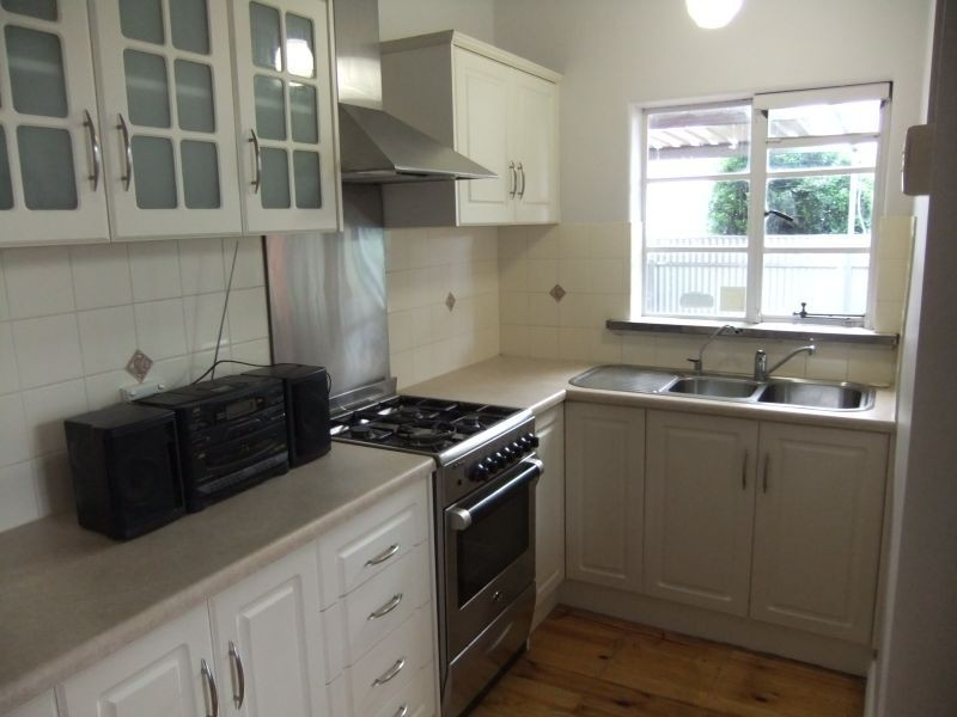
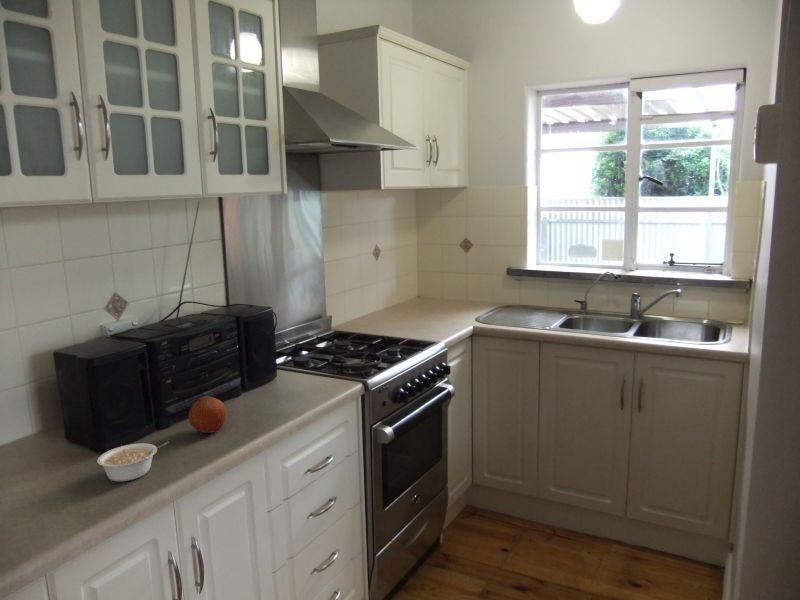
+ fruit [188,396,228,434]
+ legume [96,441,170,482]
